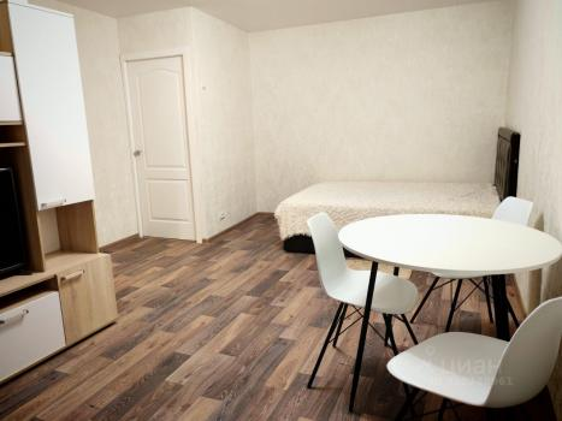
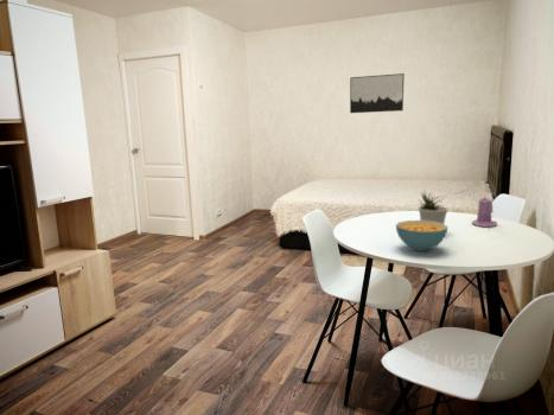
+ candle [471,197,498,228]
+ cereal bowl [395,219,448,253]
+ potted plant [416,190,448,224]
+ wall art [349,72,406,114]
